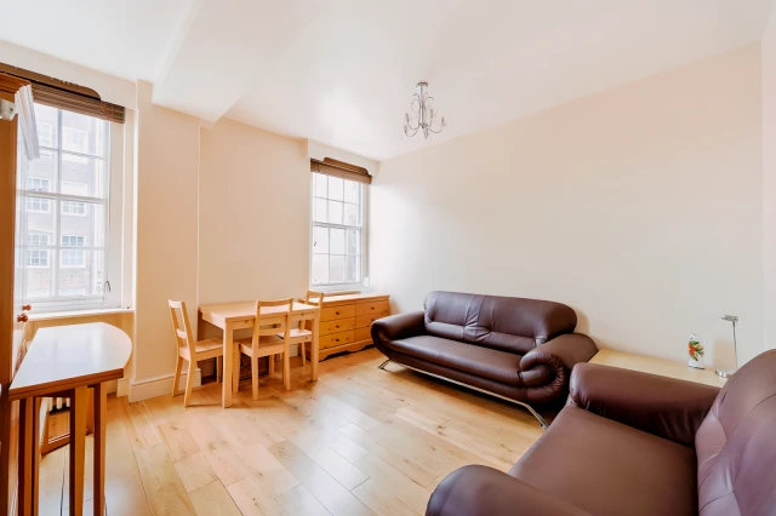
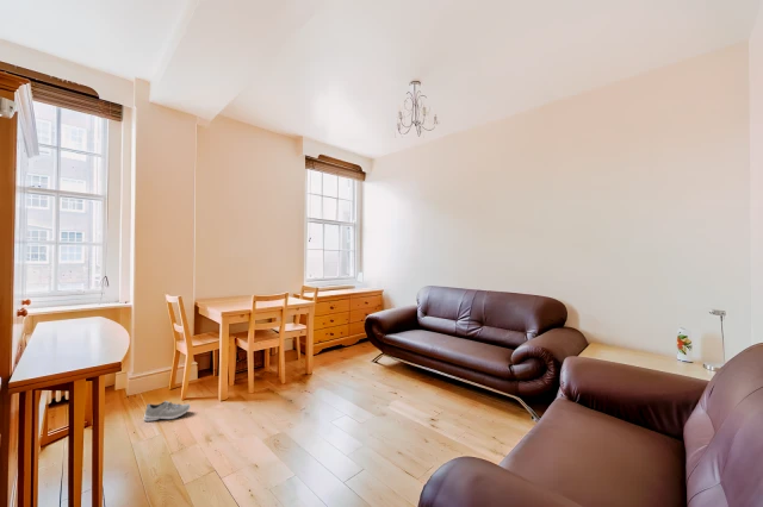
+ sneaker [143,400,192,422]
